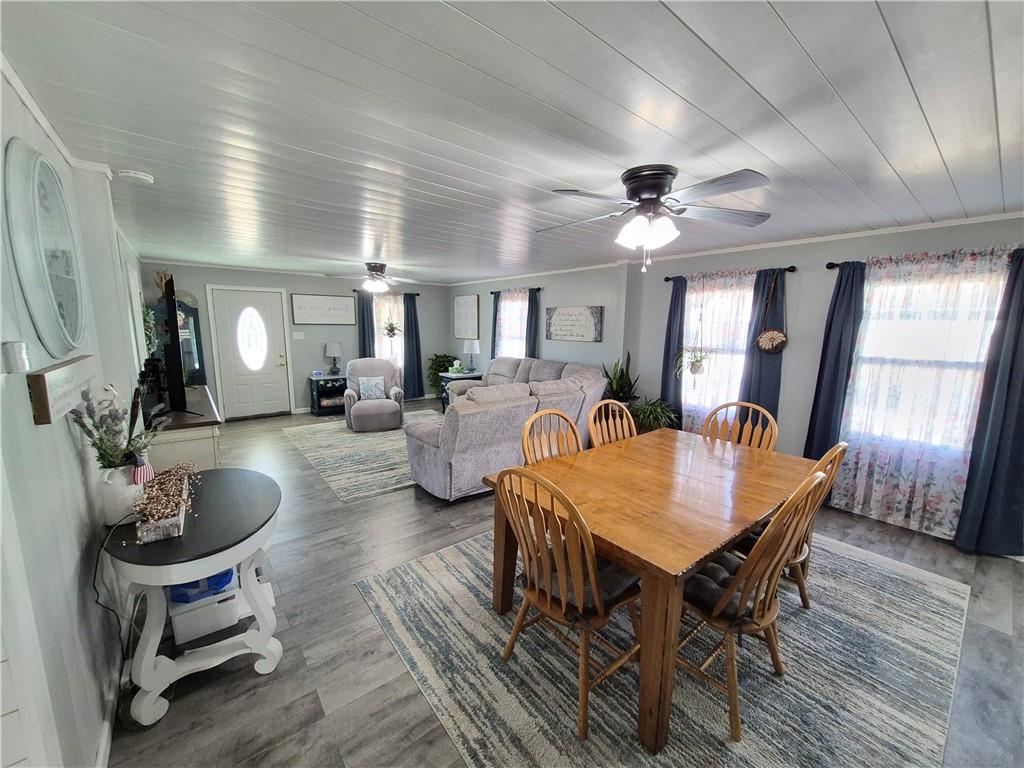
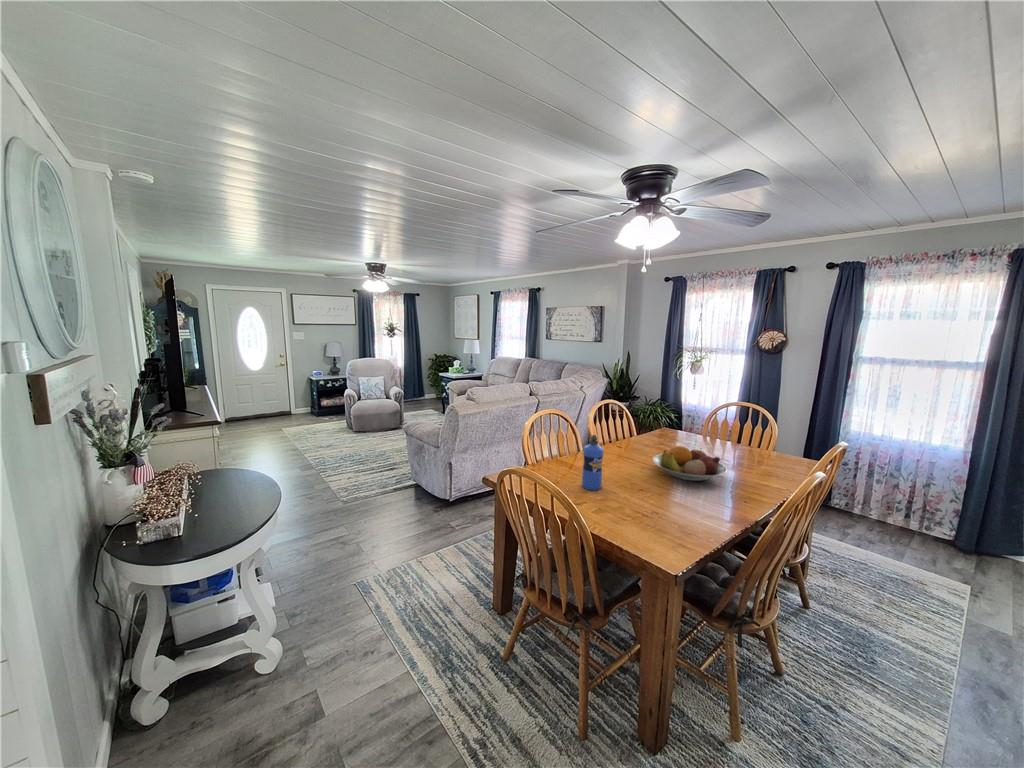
+ fruit bowl [652,445,728,482]
+ water bottle [581,434,605,492]
